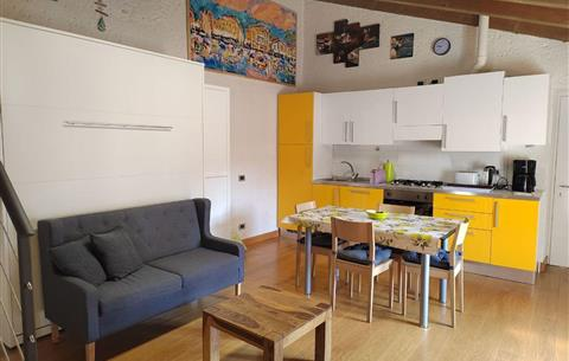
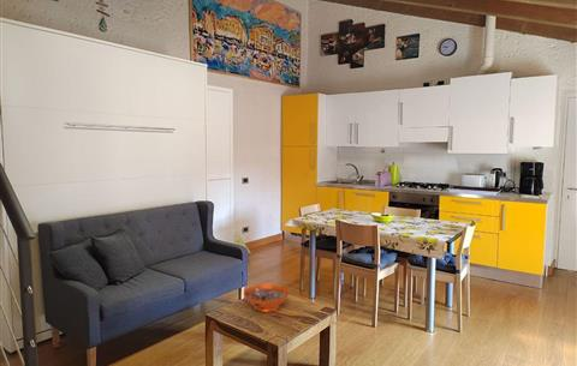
+ decorative bowl [243,283,290,313]
